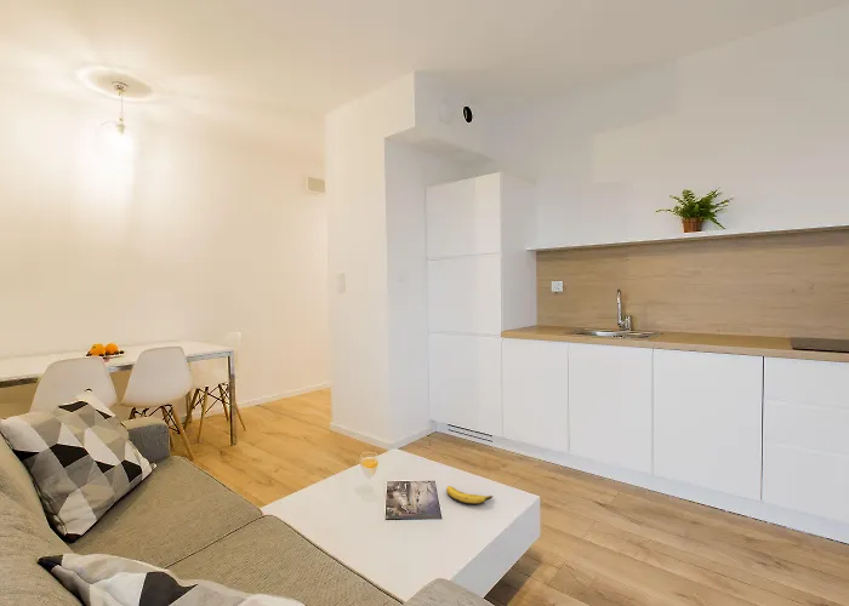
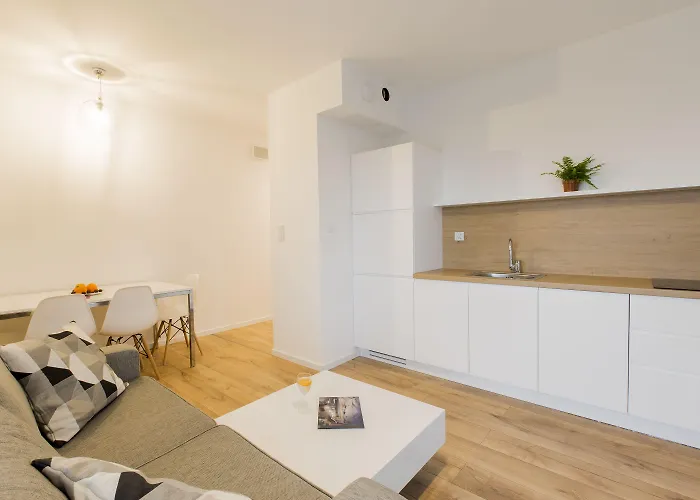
- banana [445,485,494,507]
